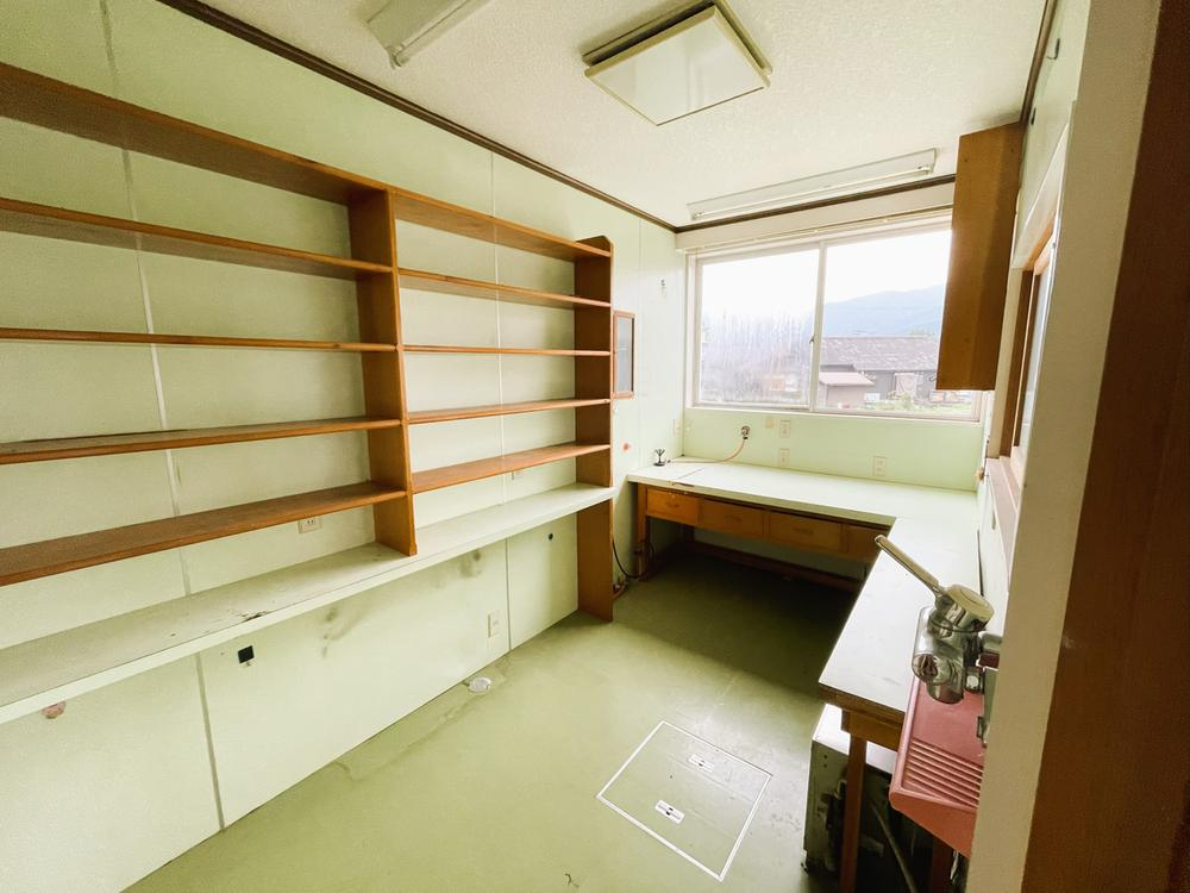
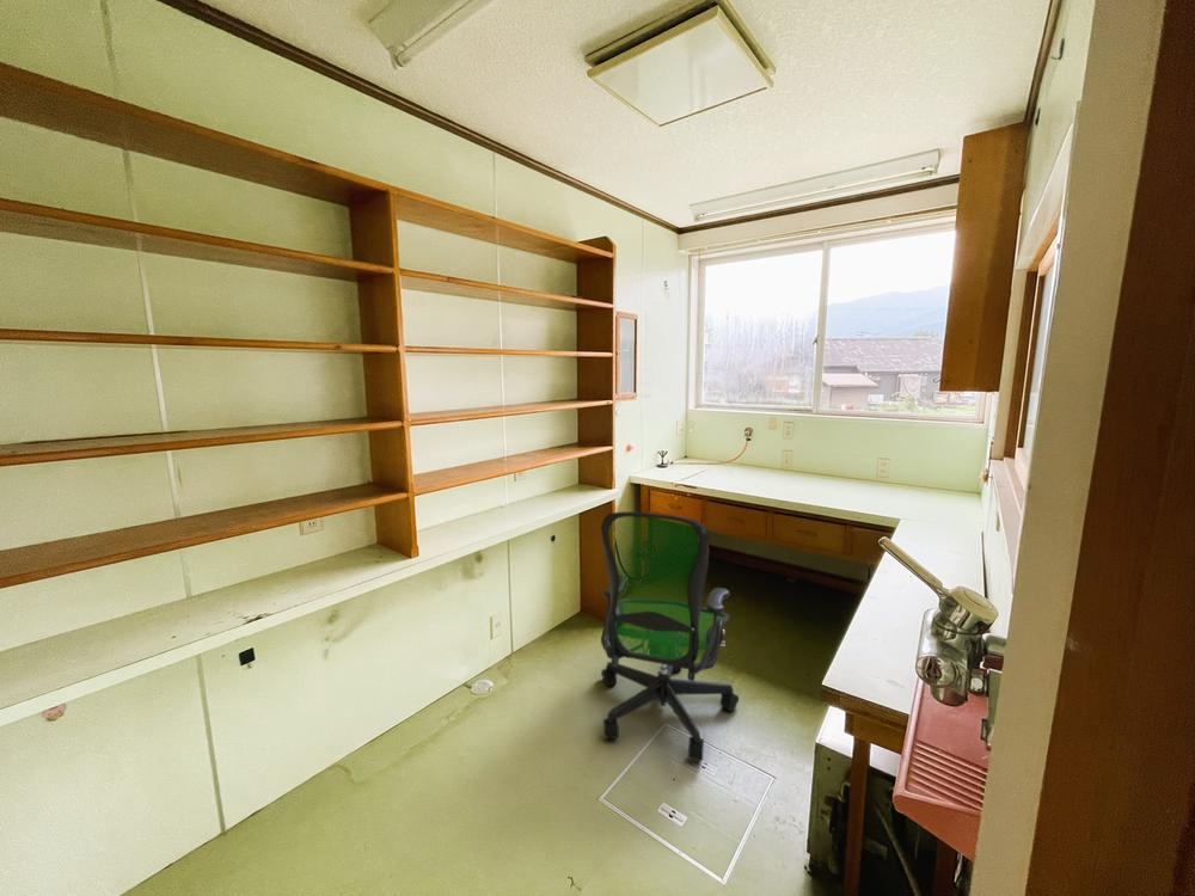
+ office chair [600,511,740,762]
